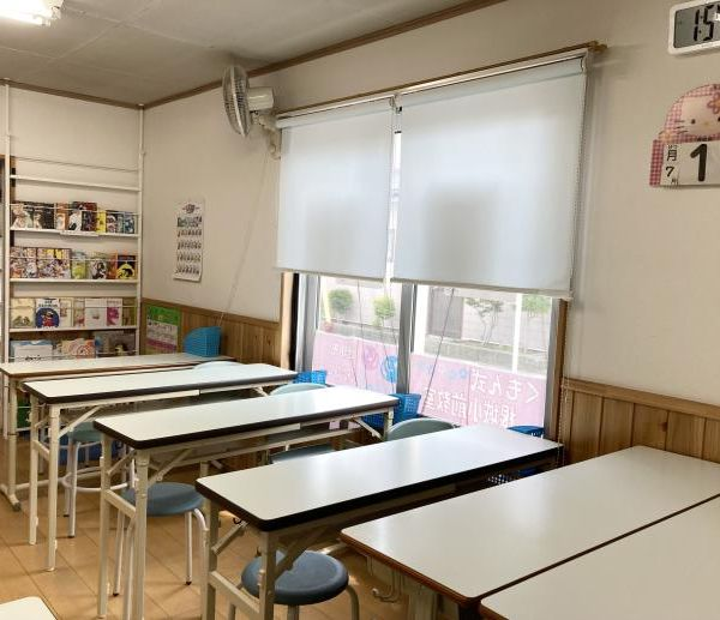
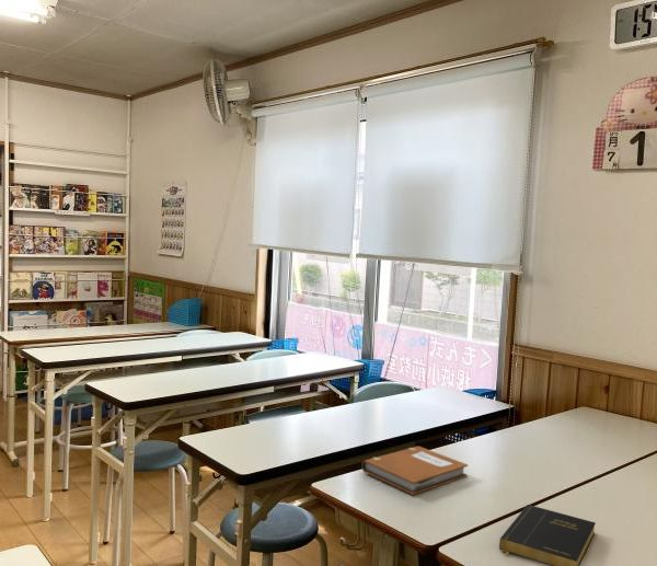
+ notebook [361,446,469,496]
+ book [498,504,597,566]
